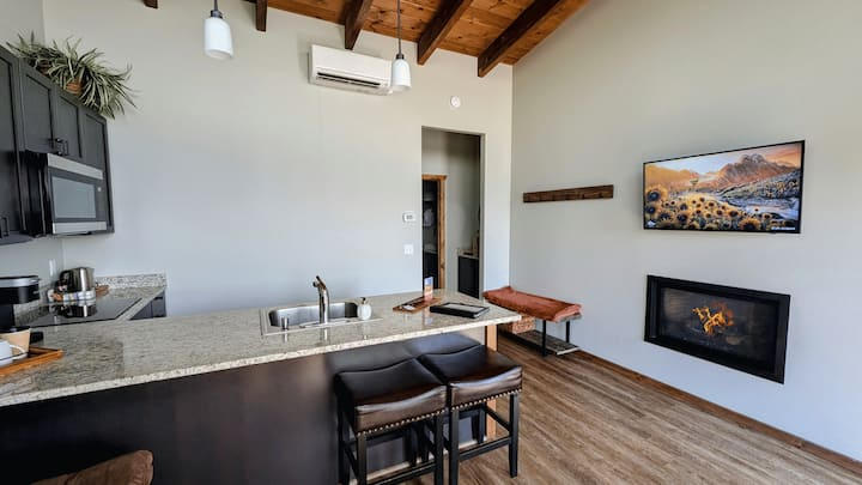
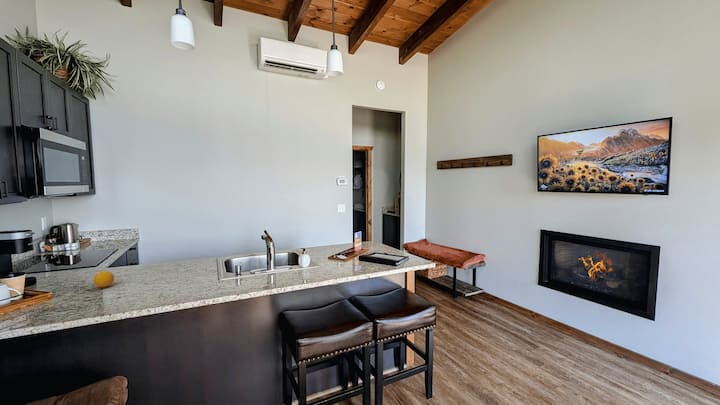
+ fruit [93,270,115,288]
